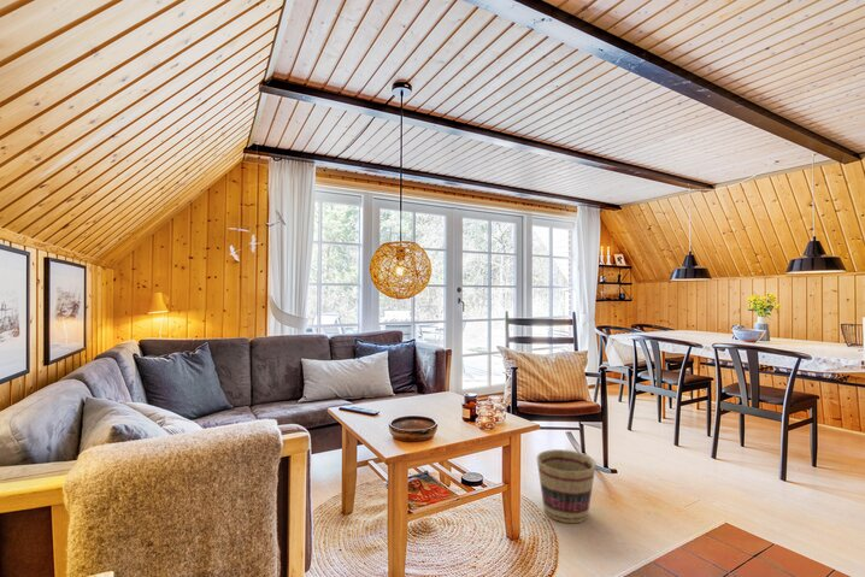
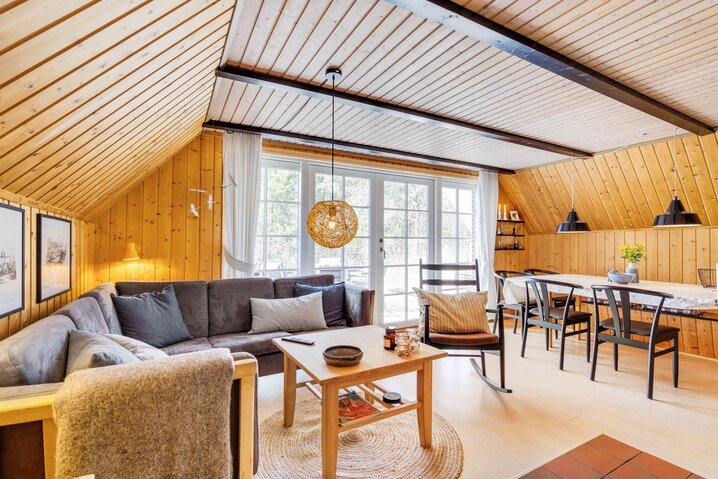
- basket [536,448,596,524]
